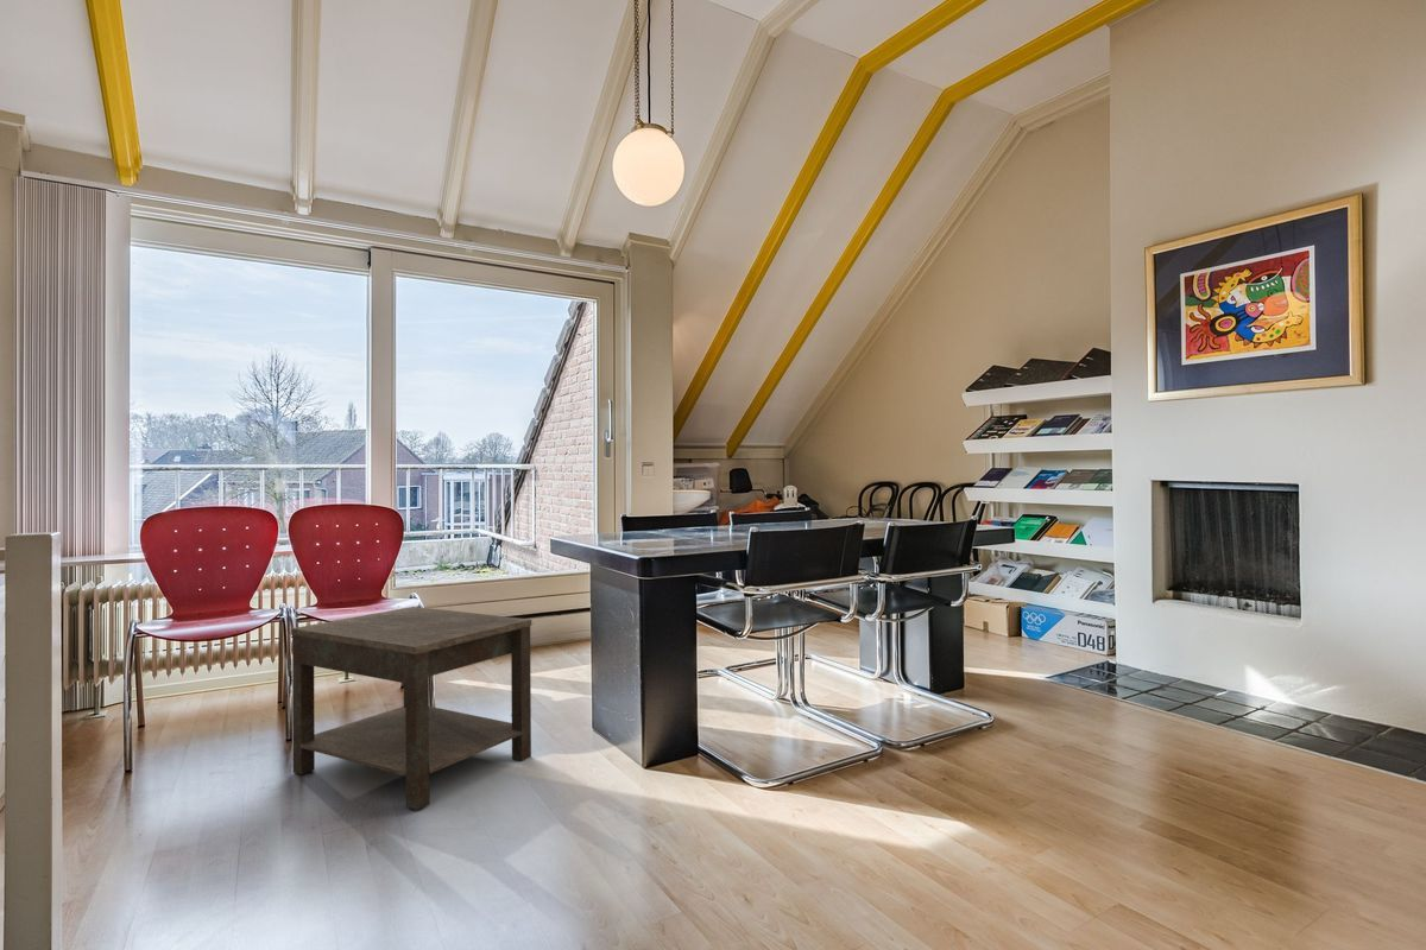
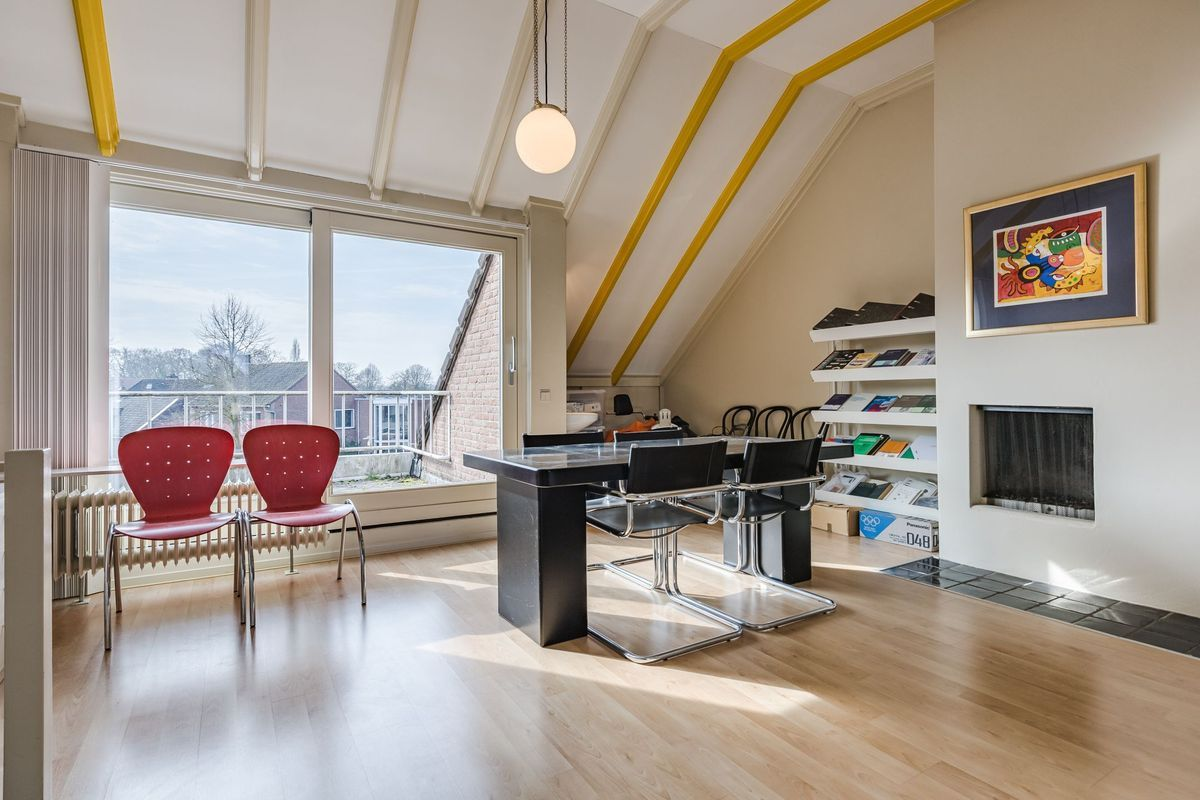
- side table [290,606,532,811]
